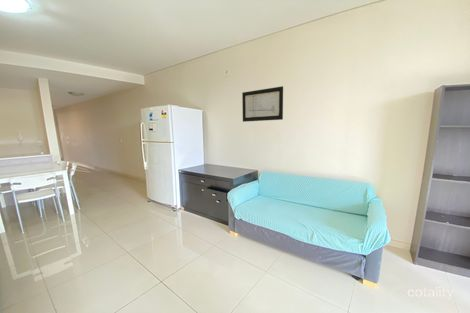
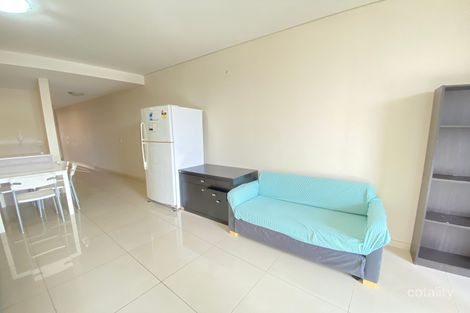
- wall art [241,85,284,123]
